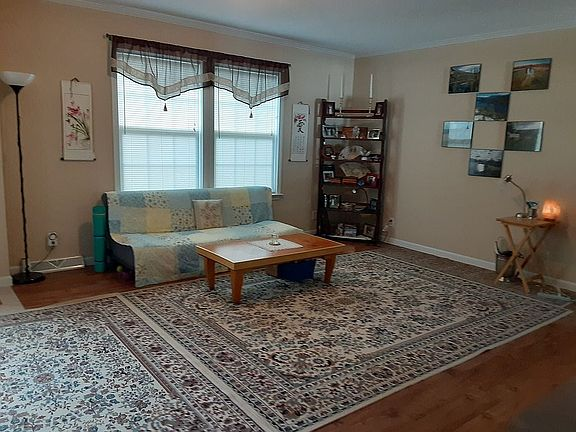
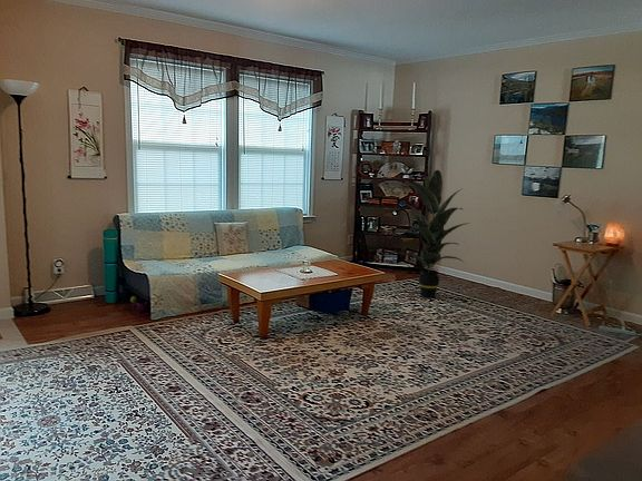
+ indoor plant [389,169,473,298]
